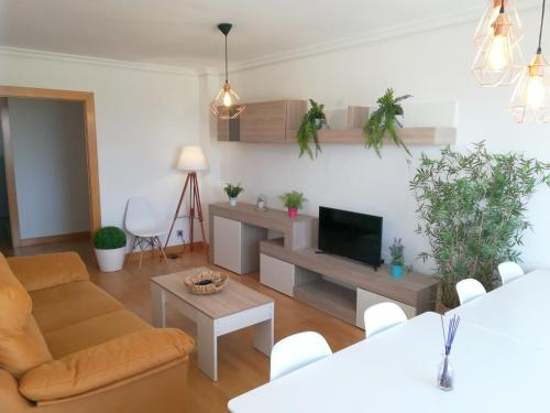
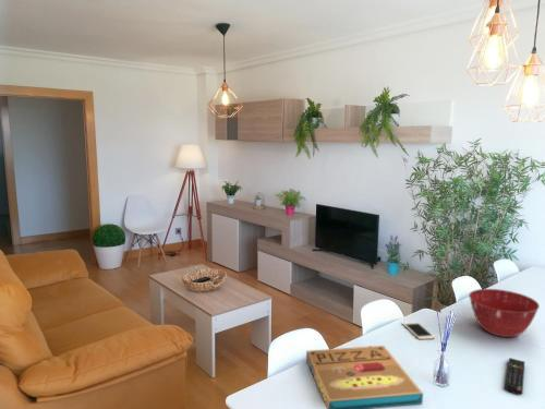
+ remote control [504,357,525,396]
+ cell phone [401,321,436,340]
+ mixing bowl [468,288,541,338]
+ pizza box [305,345,424,409]
